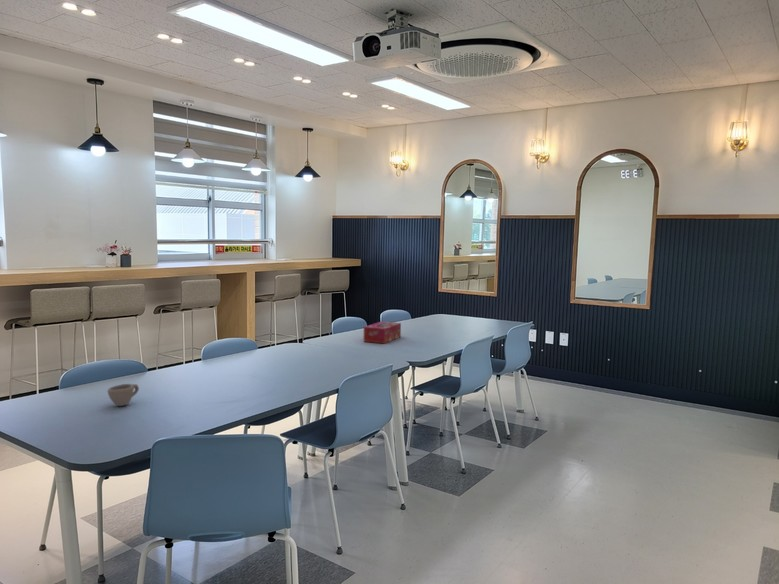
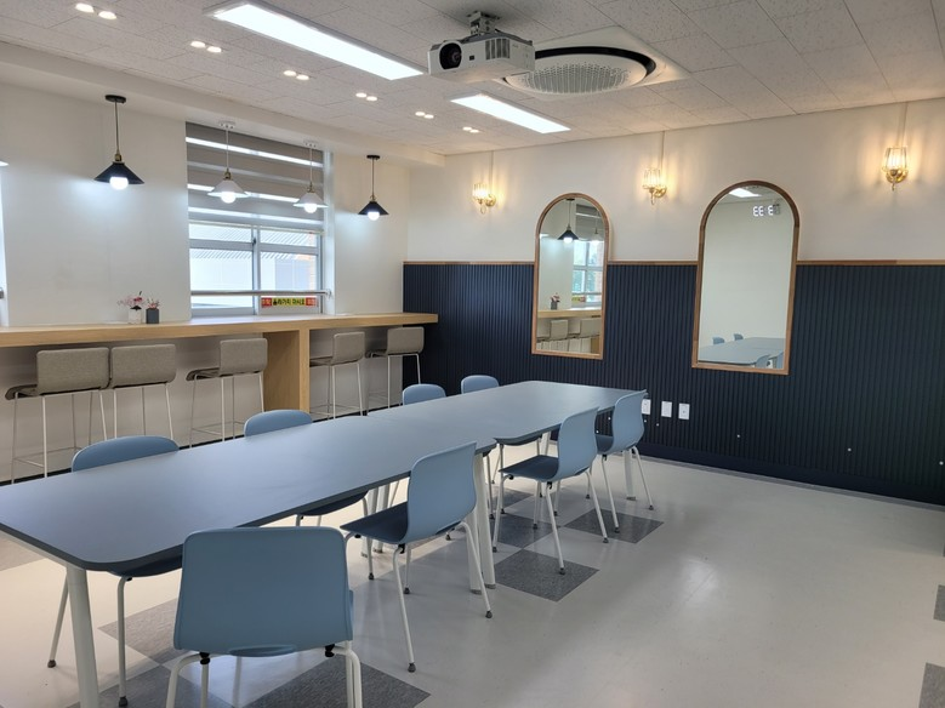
- tissue box [363,320,402,345]
- cup [107,383,140,407]
